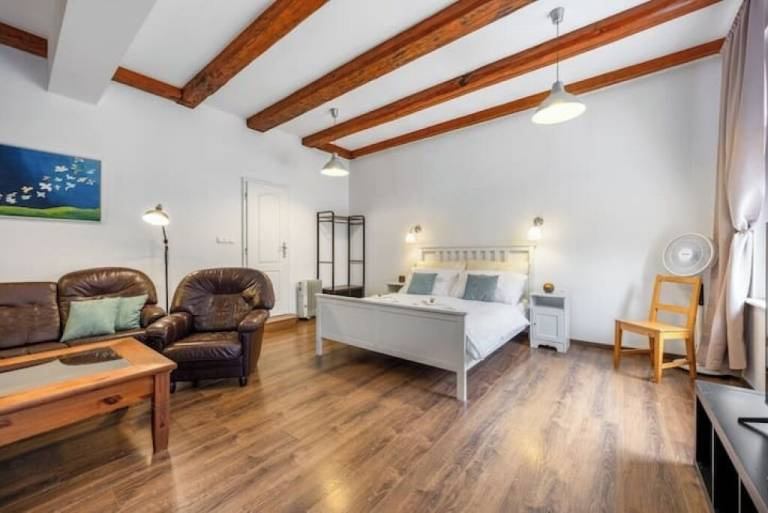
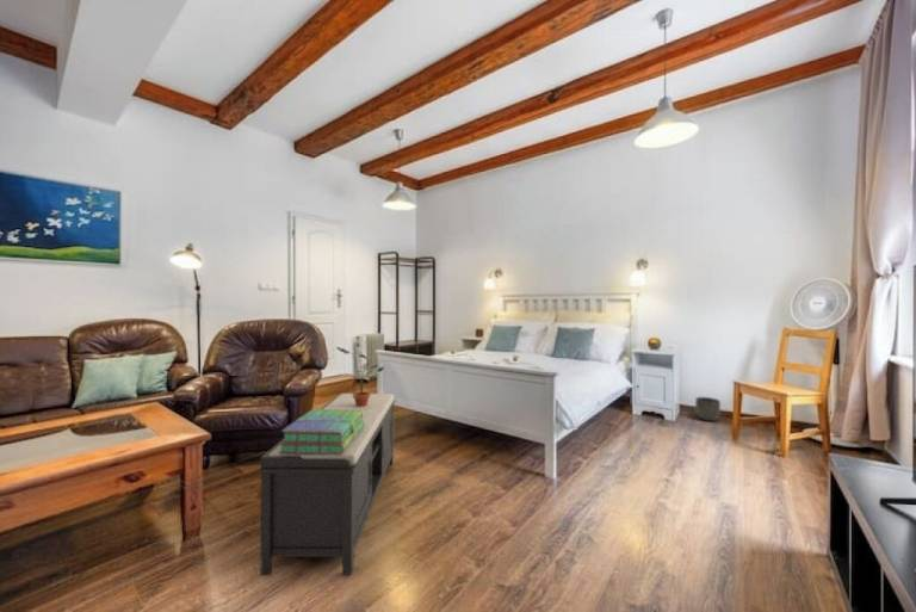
+ stack of books [279,408,365,455]
+ bench [256,391,396,576]
+ planter [694,396,722,422]
+ potted plant [335,346,385,407]
